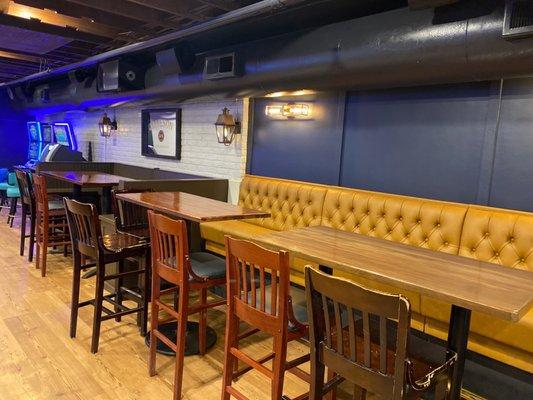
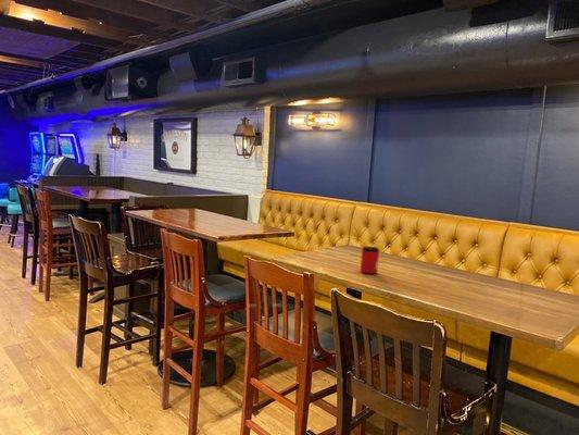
+ can [360,246,380,275]
